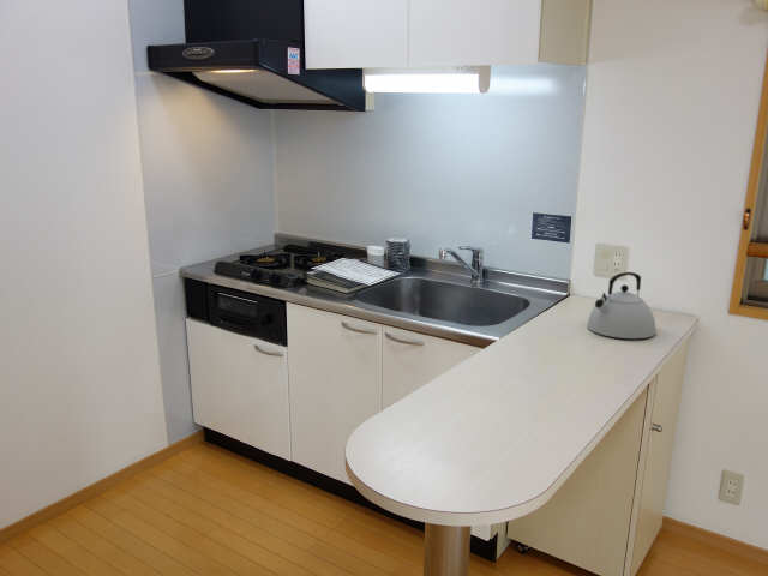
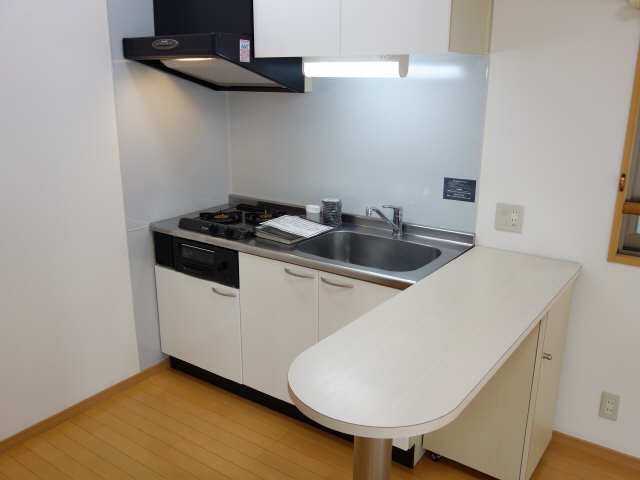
- kettle [586,271,658,340]
